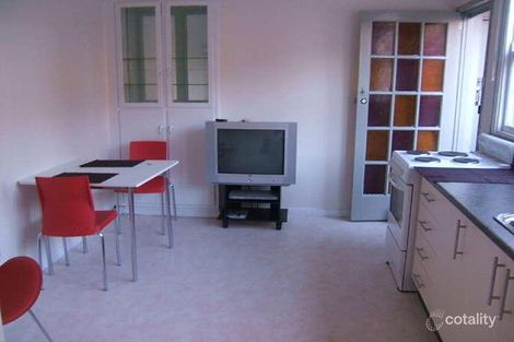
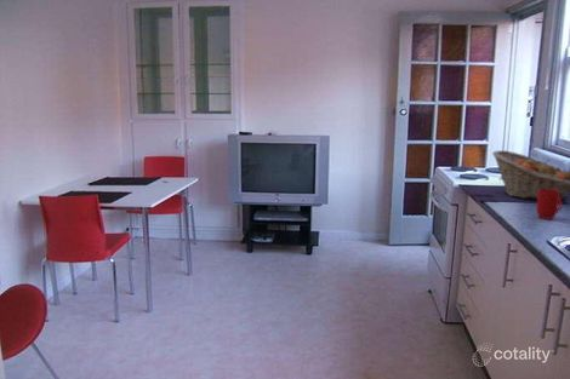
+ mug [535,189,564,220]
+ fruit basket [491,149,570,201]
